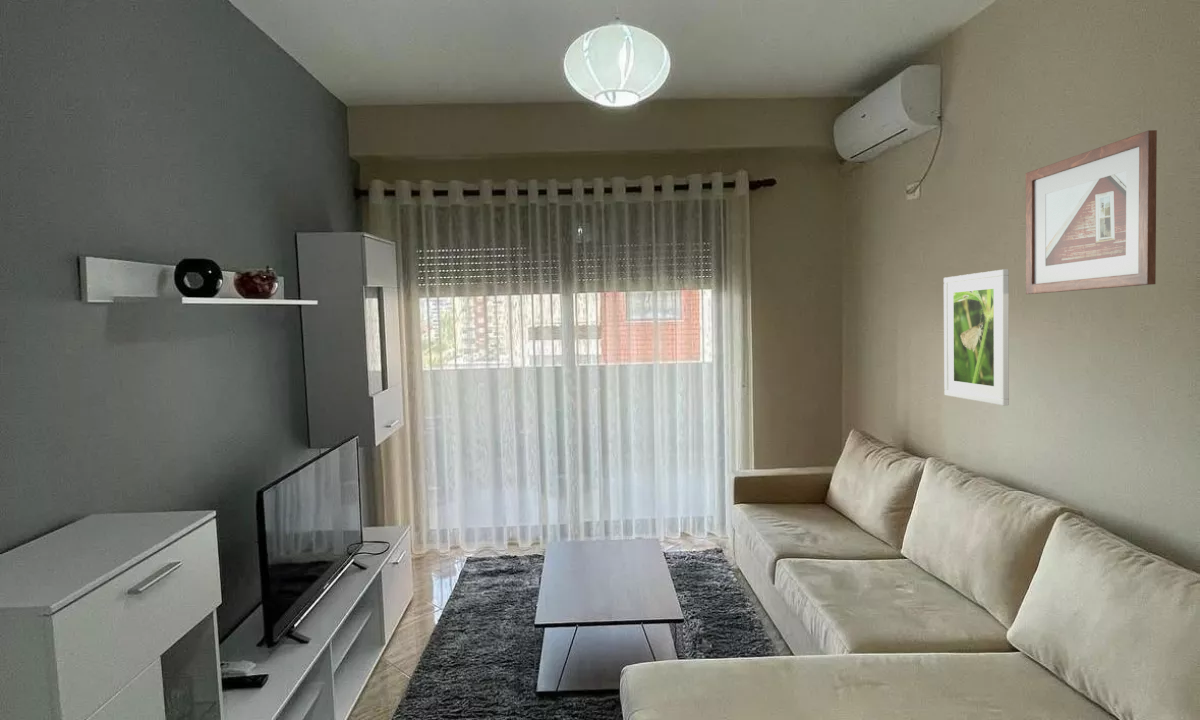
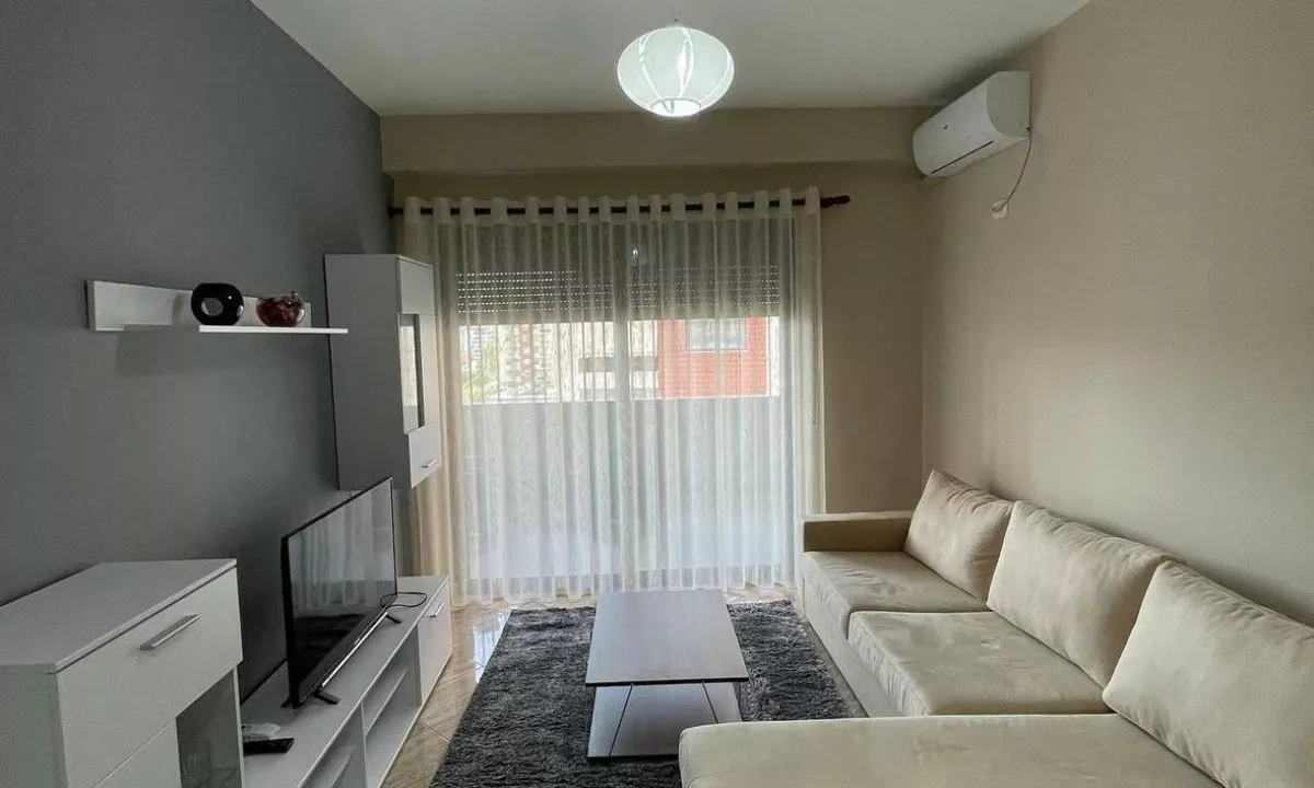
- picture frame [1025,129,1158,295]
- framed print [943,268,1010,407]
